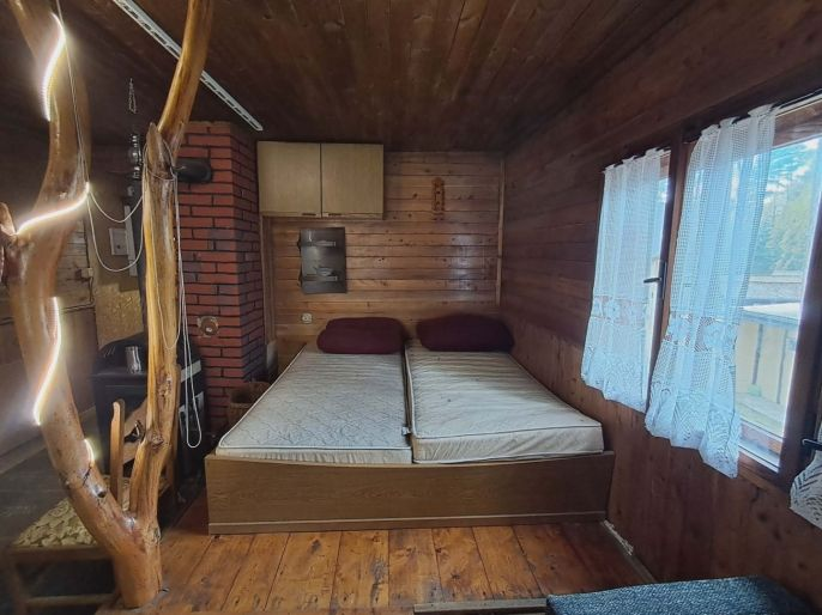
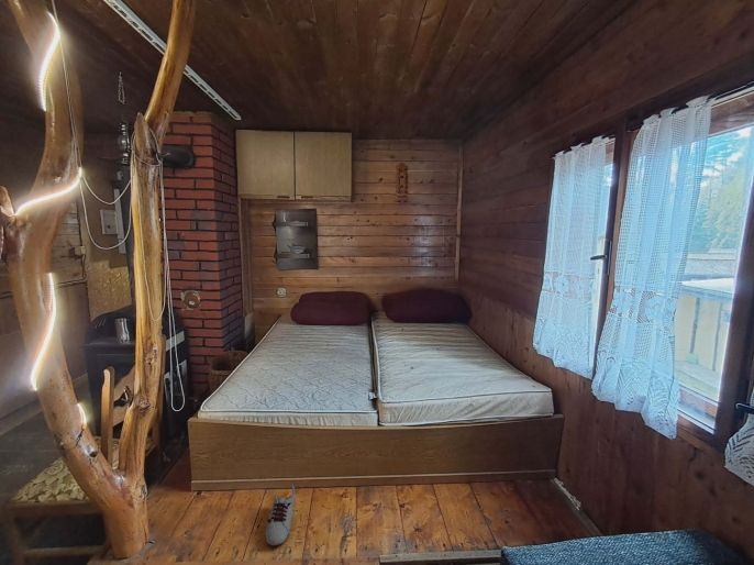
+ shoe [264,484,296,547]
